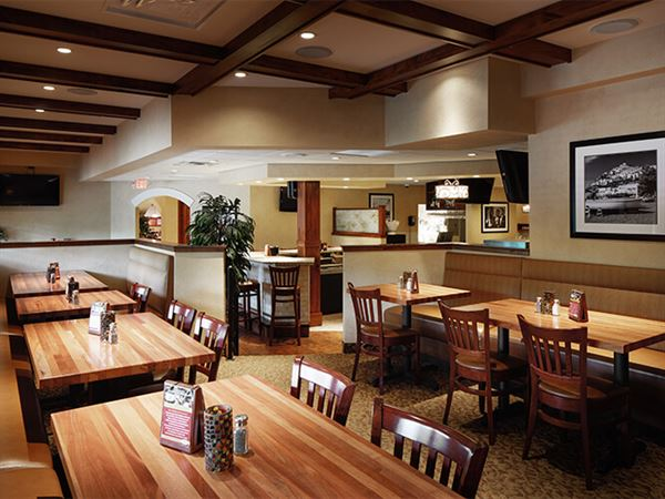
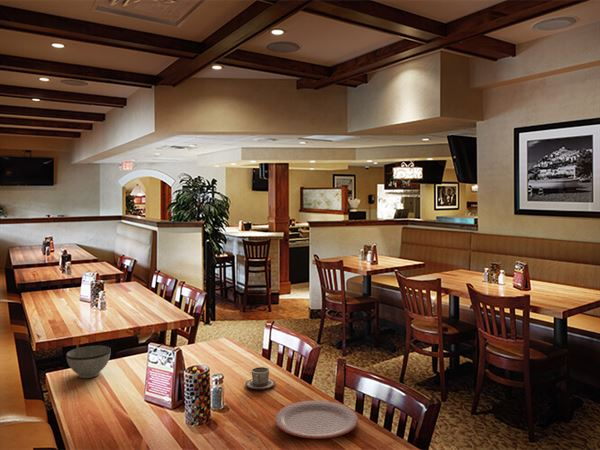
+ plate [274,400,359,439]
+ bowl [65,345,112,379]
+ cup [245,366,276,390]
